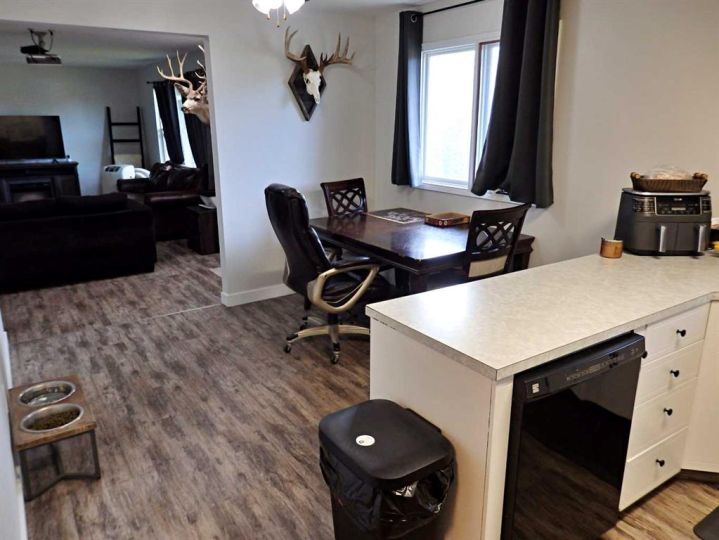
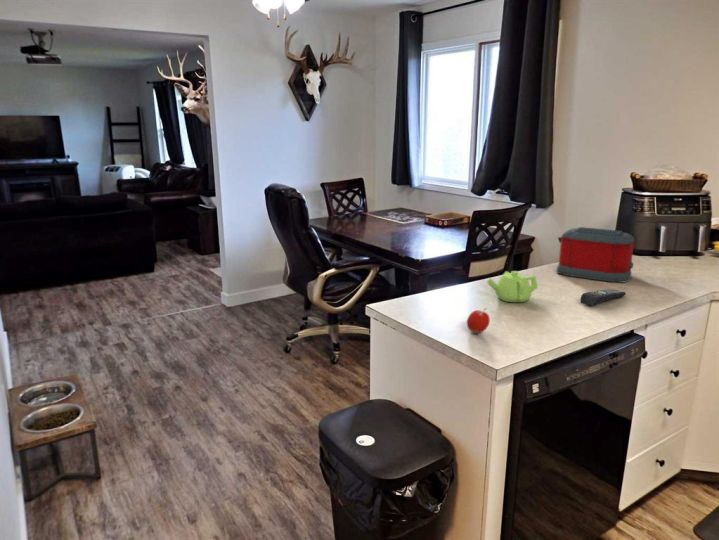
+ fruit [466,308,491,334]
+ teapot [486,270,539,303]
+ remote control [580,288,626,307]
+ toaster [555,226,636,284]
